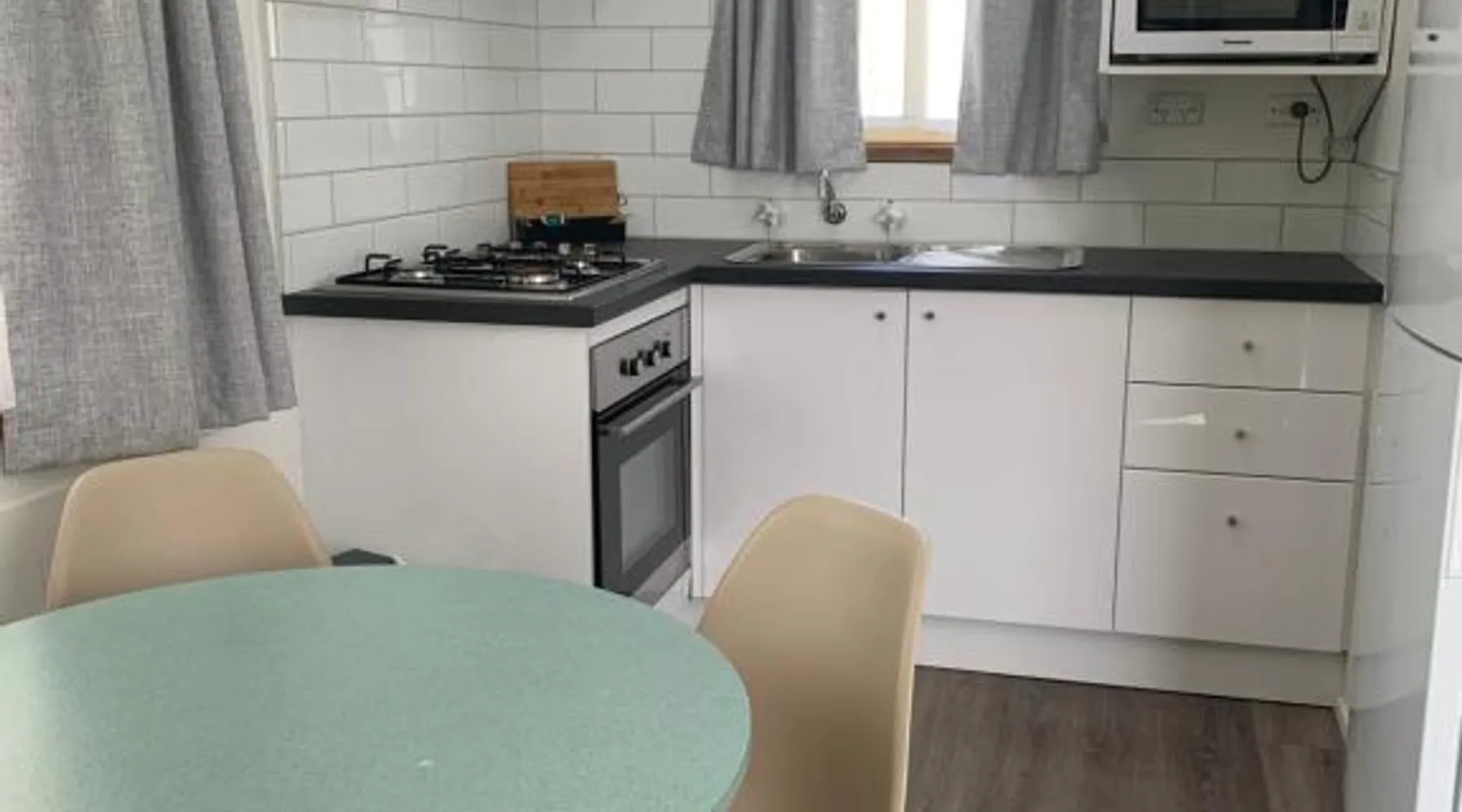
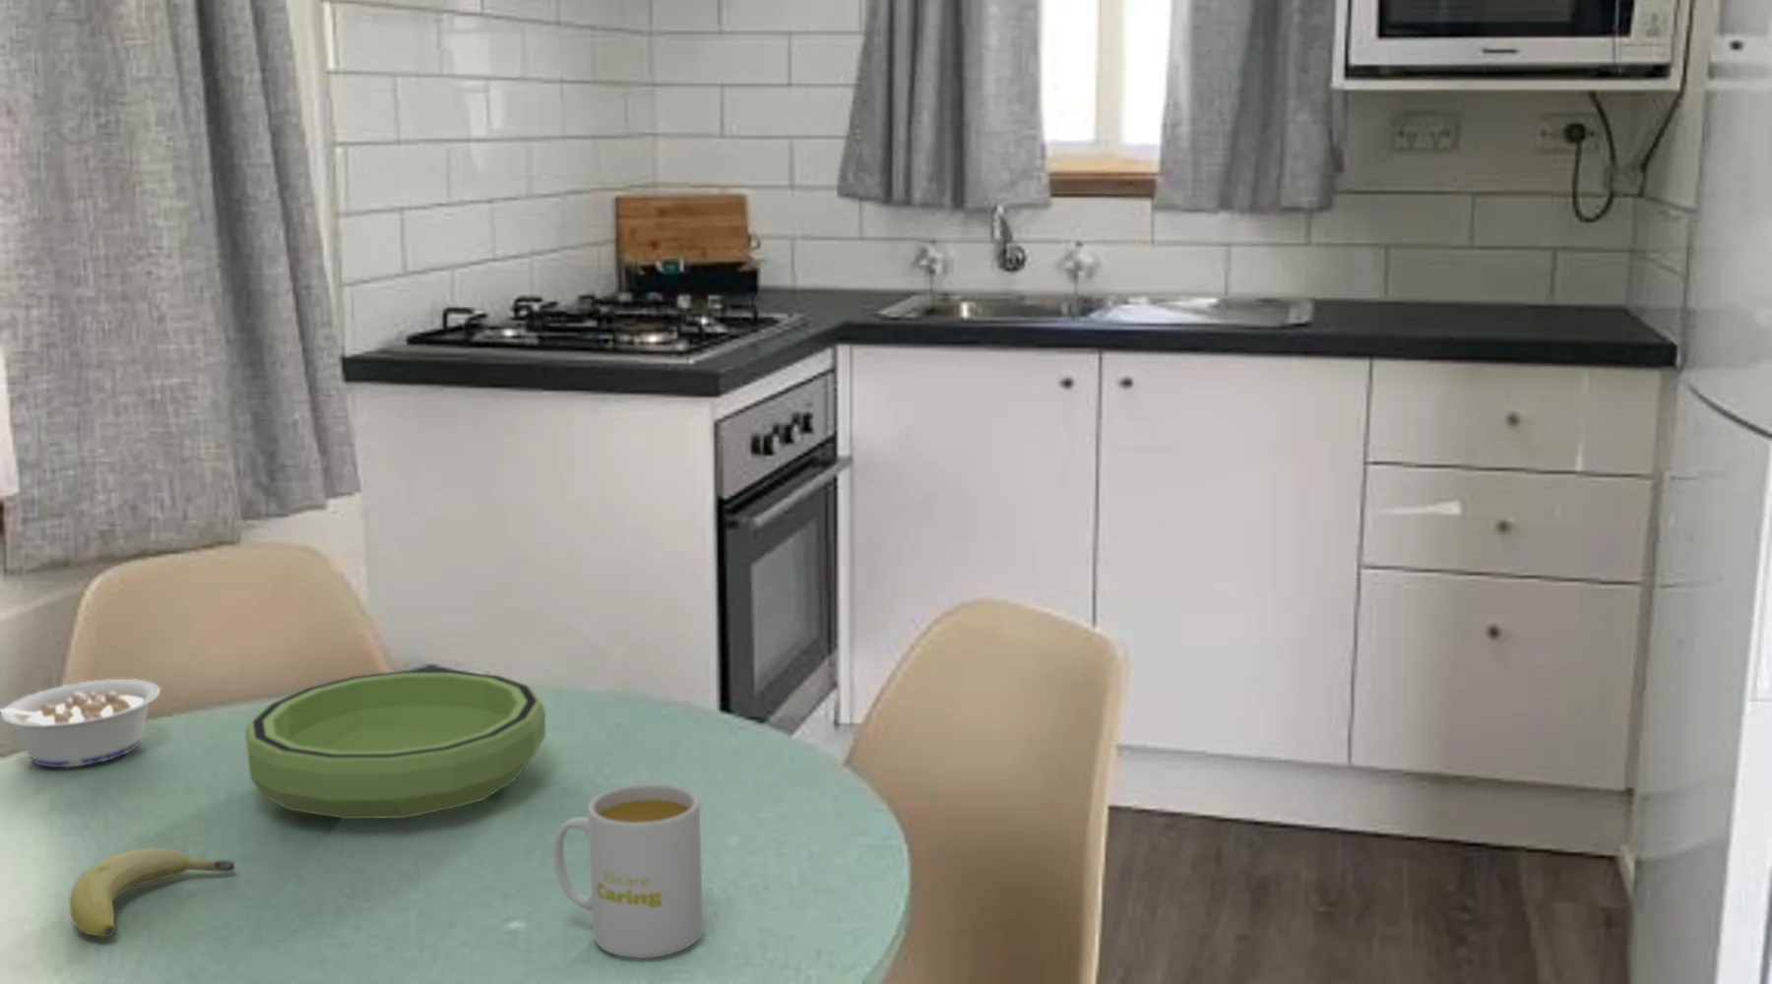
+ fruit [69,847,235,938]
+ legume [0,677,161,768]
+ bowl [244,669,547,819]
+ mug [553,783,704,960]
